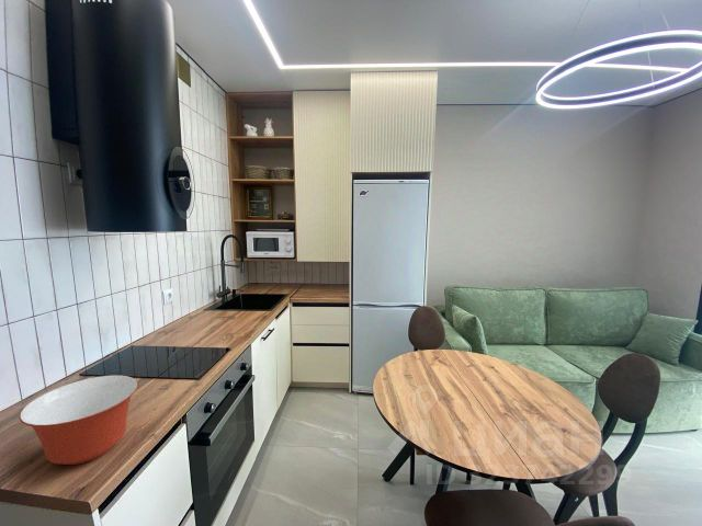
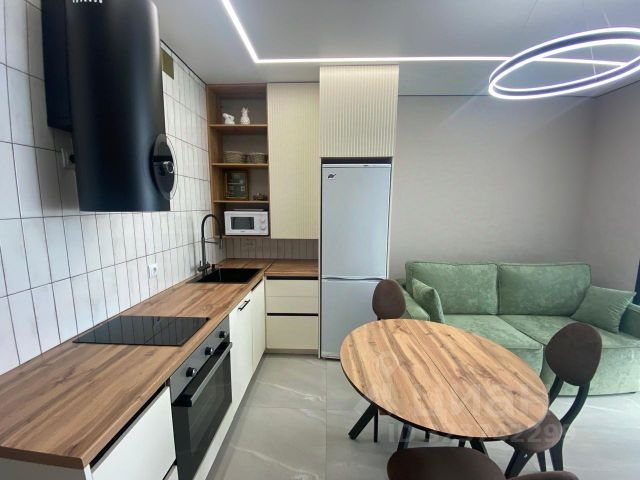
- mixing bowl [19,375,139,466]
